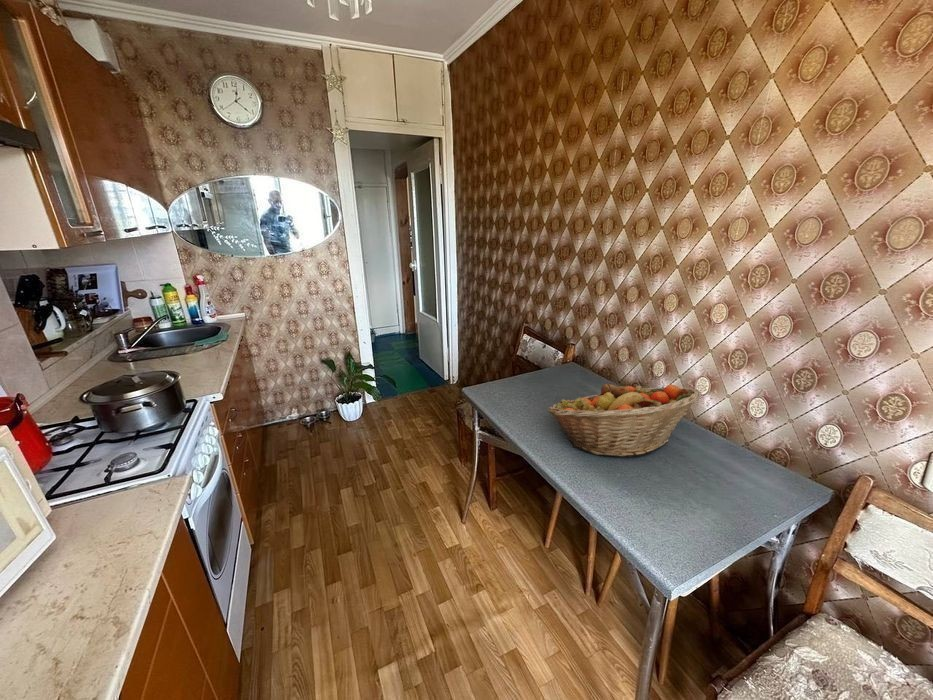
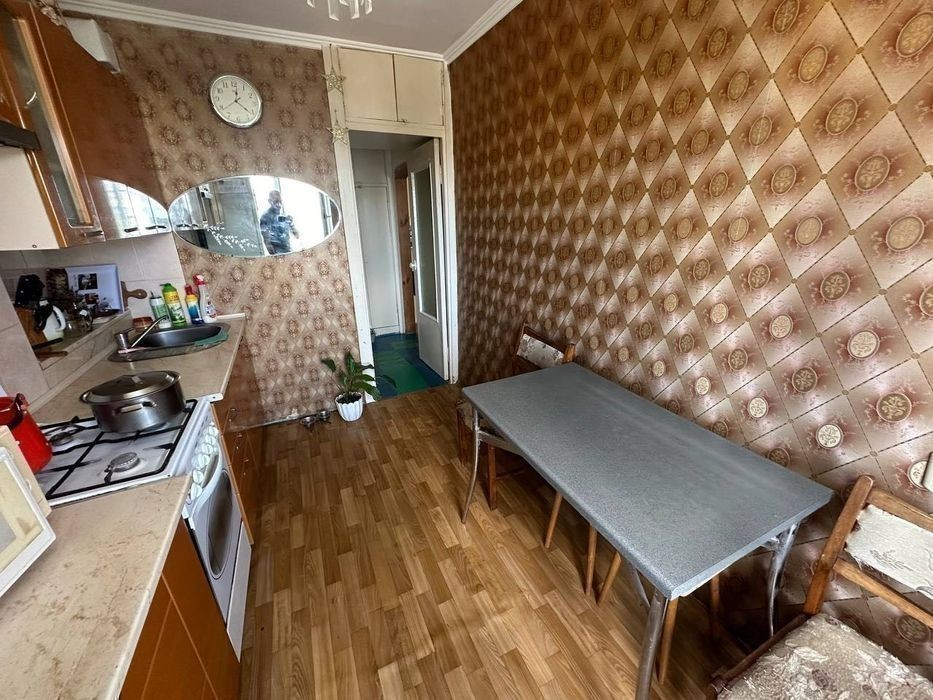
- fruit basket [546,383,702,458]
